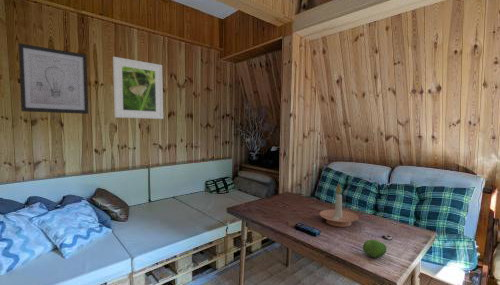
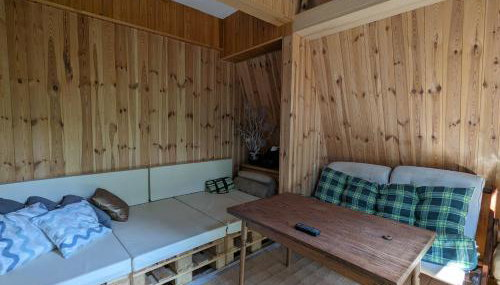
- candle holder [319,182,360,228]
- fruit [362,239,387,259]
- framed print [112,56,164,120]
- wall art [17,42,89,115]
